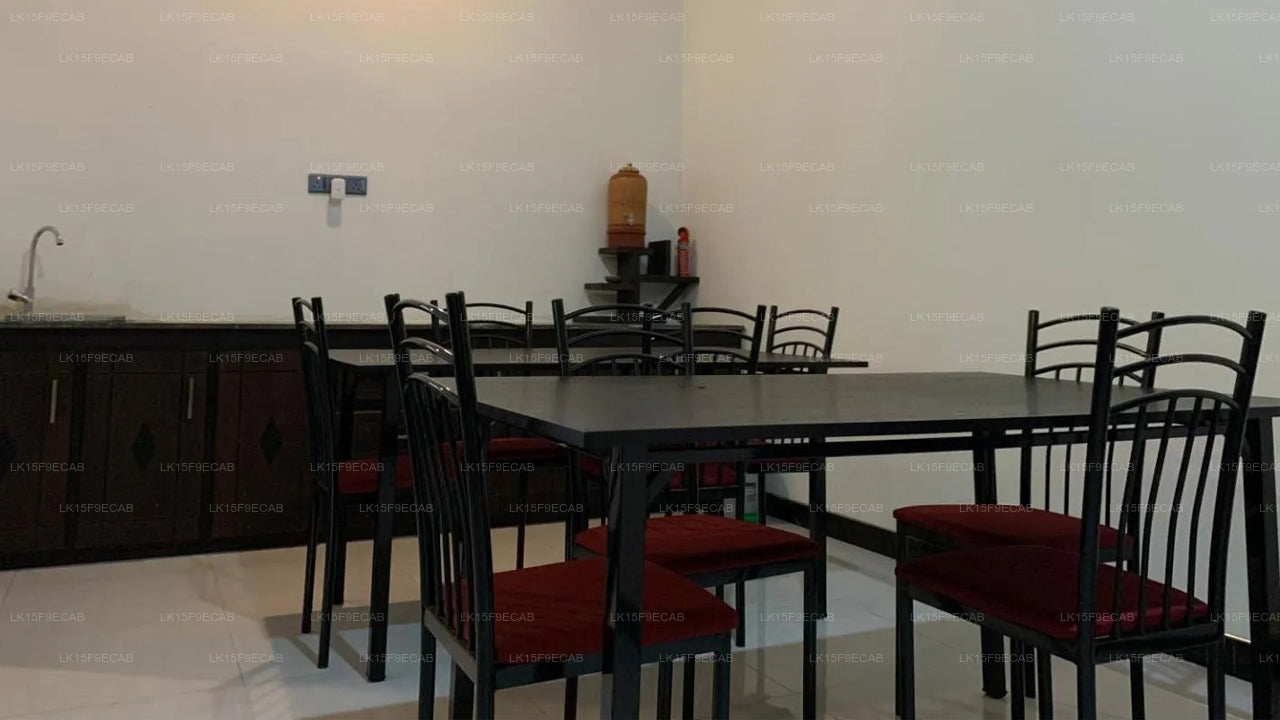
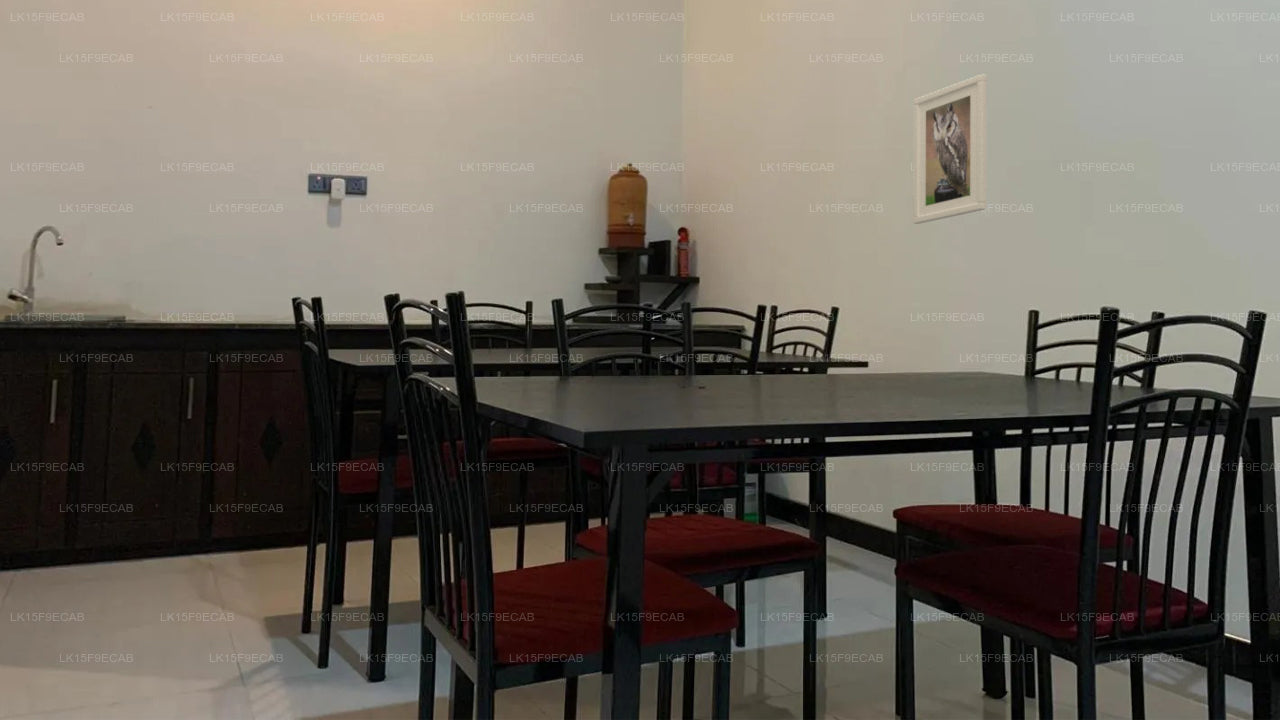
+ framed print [912,73,988,225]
